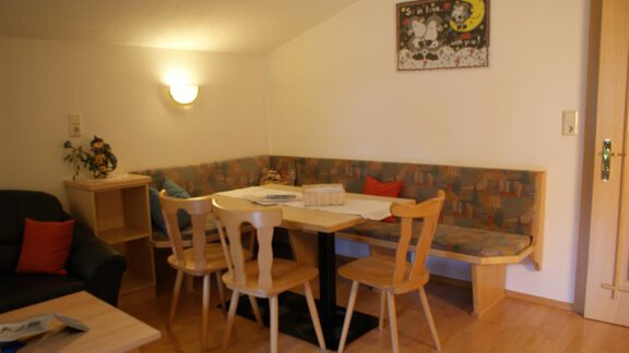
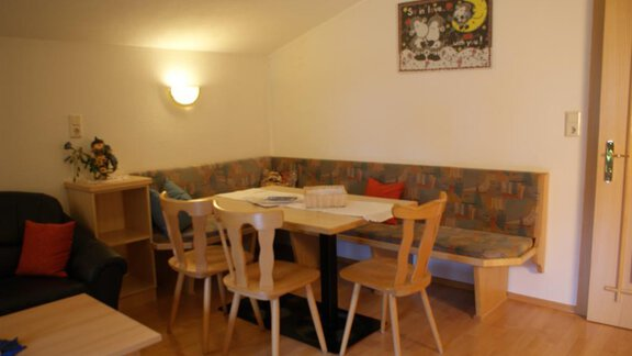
- paperback book [0,311,91,342]
